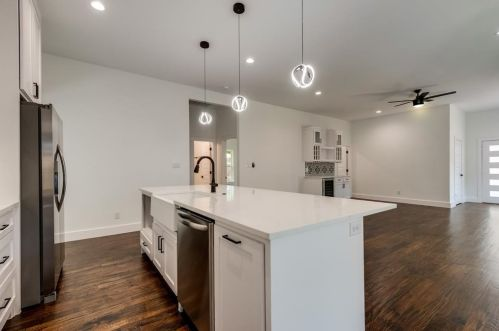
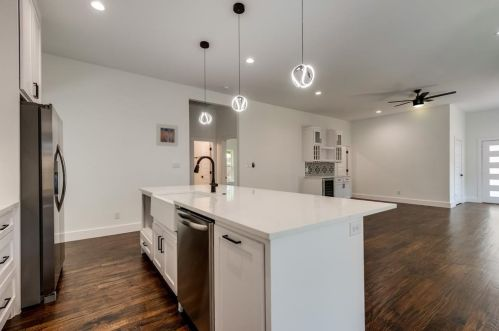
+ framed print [155,123,179,148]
